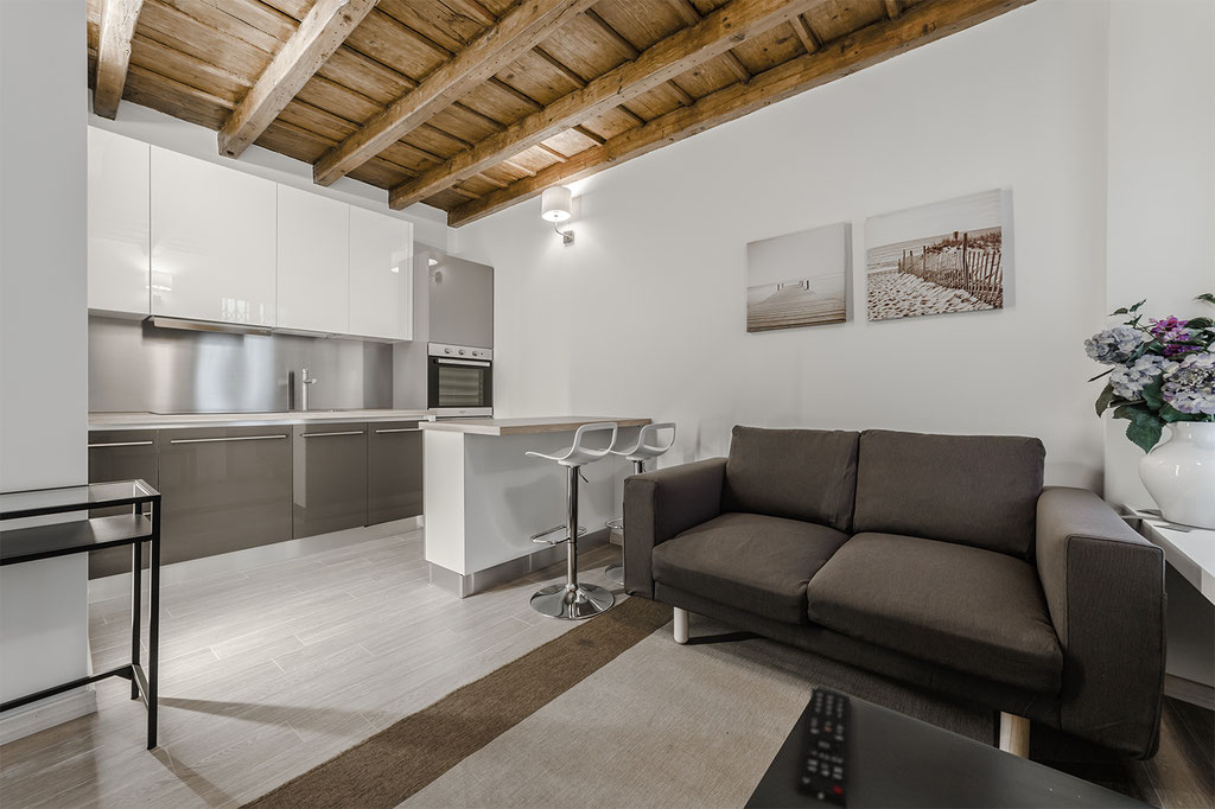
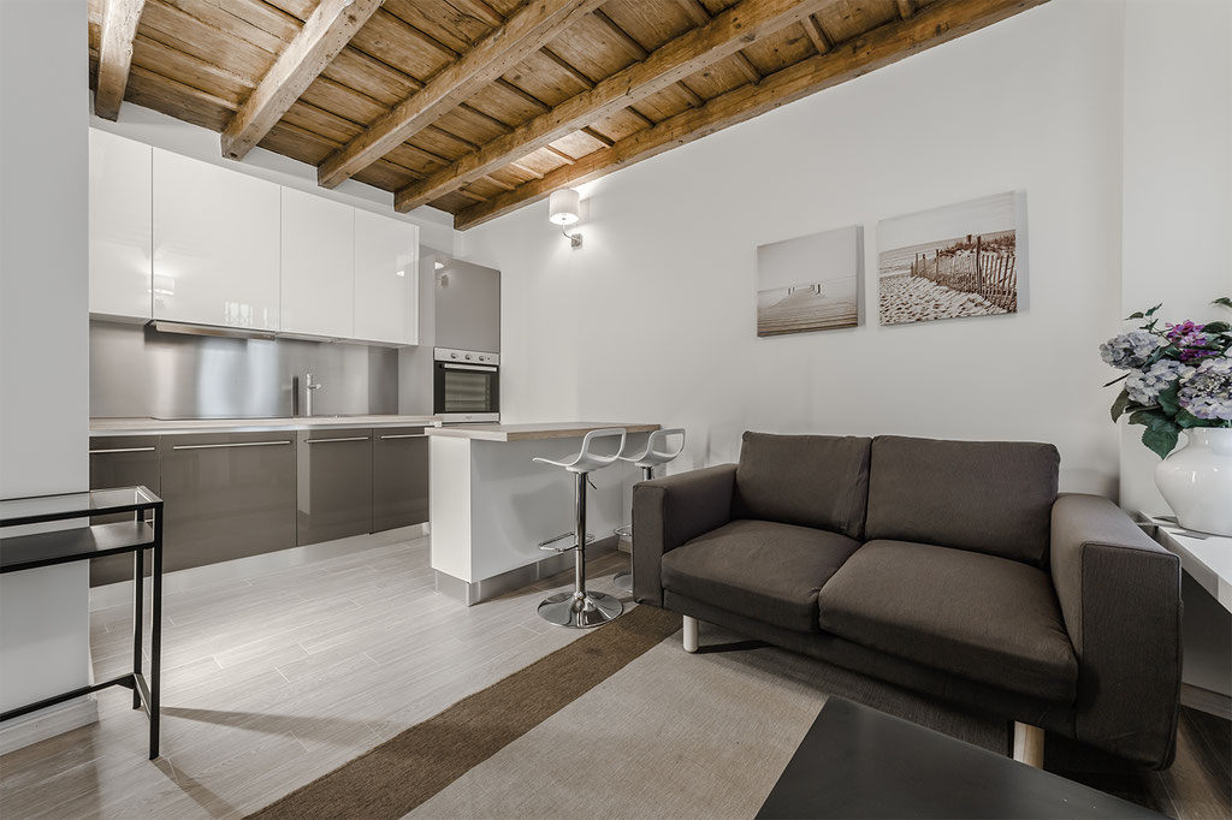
- remote control [795,687,851,809]
